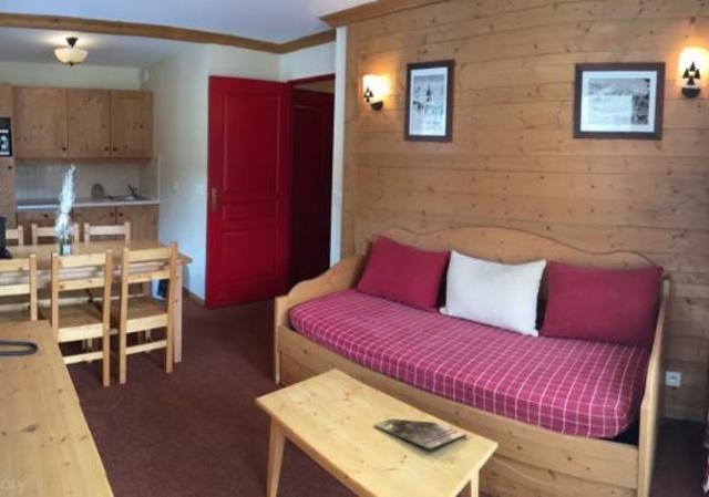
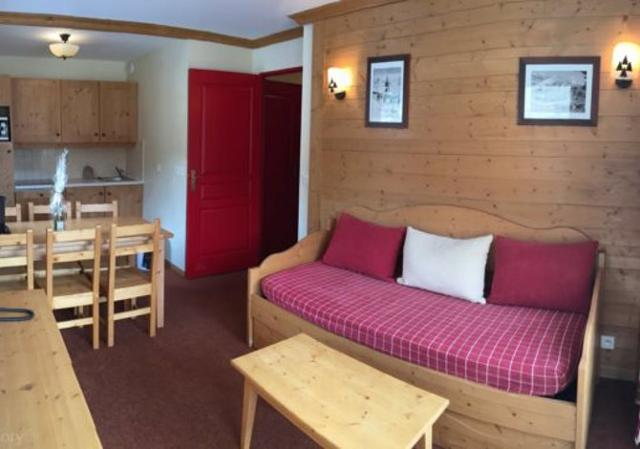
- magazine [372,417,467,451]
